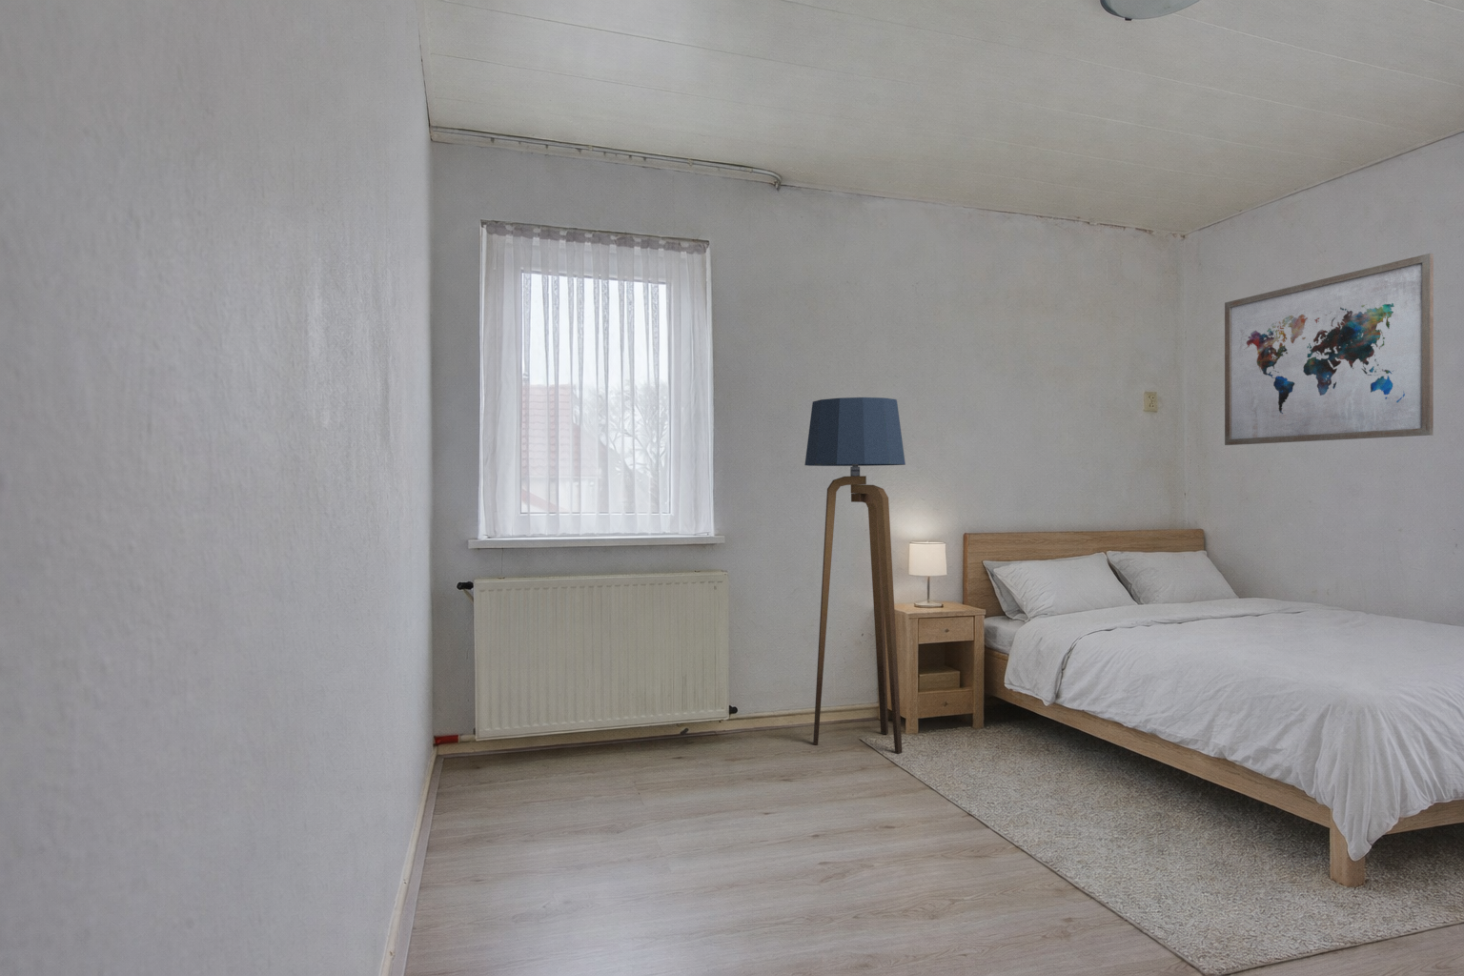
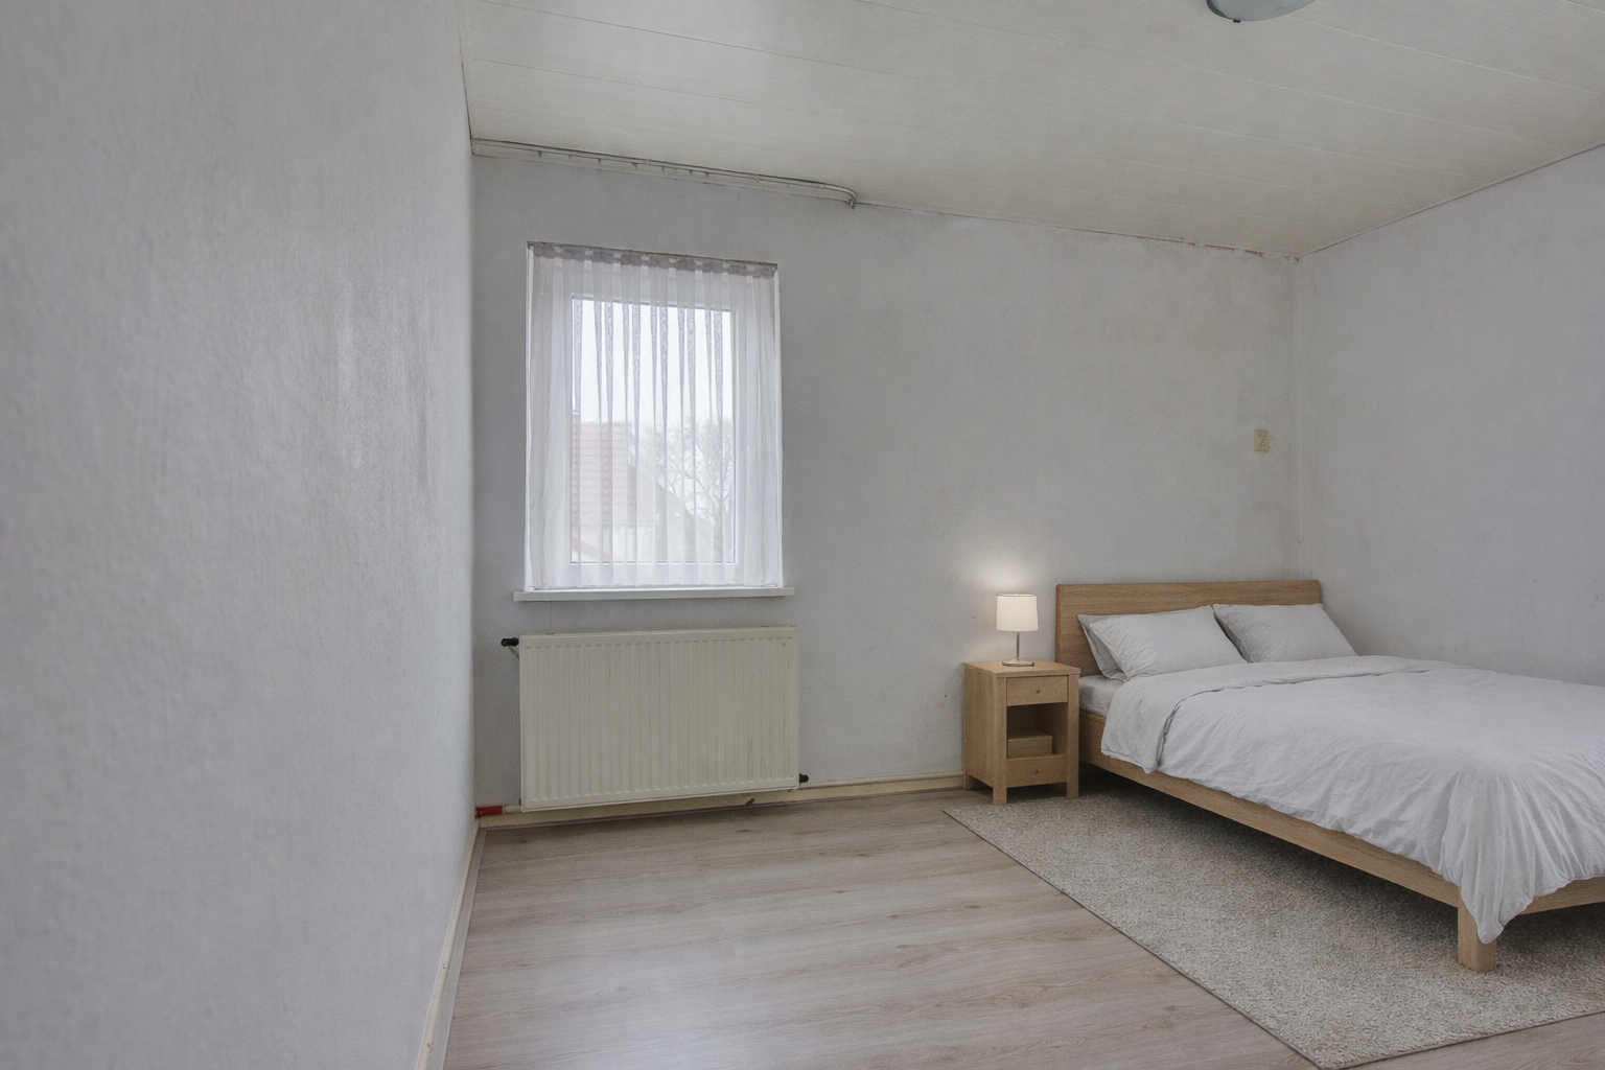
- wall art [1224,253,1435,446]
- floor lamp [805,396,906,755]
